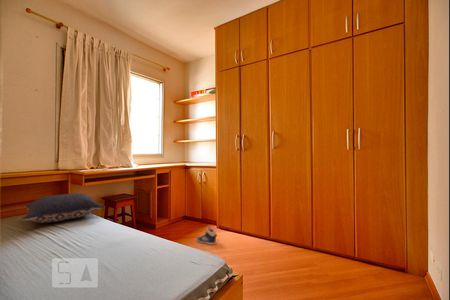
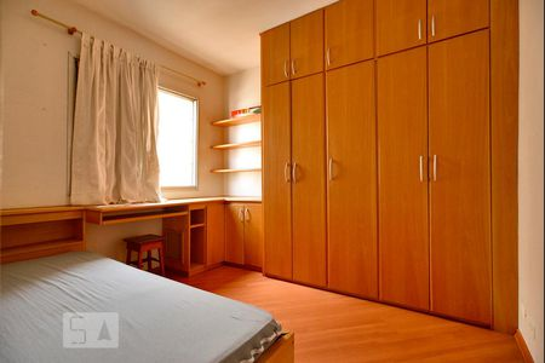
- sneaker [196,226,218,246]
- pillow [21,192,104,224]
